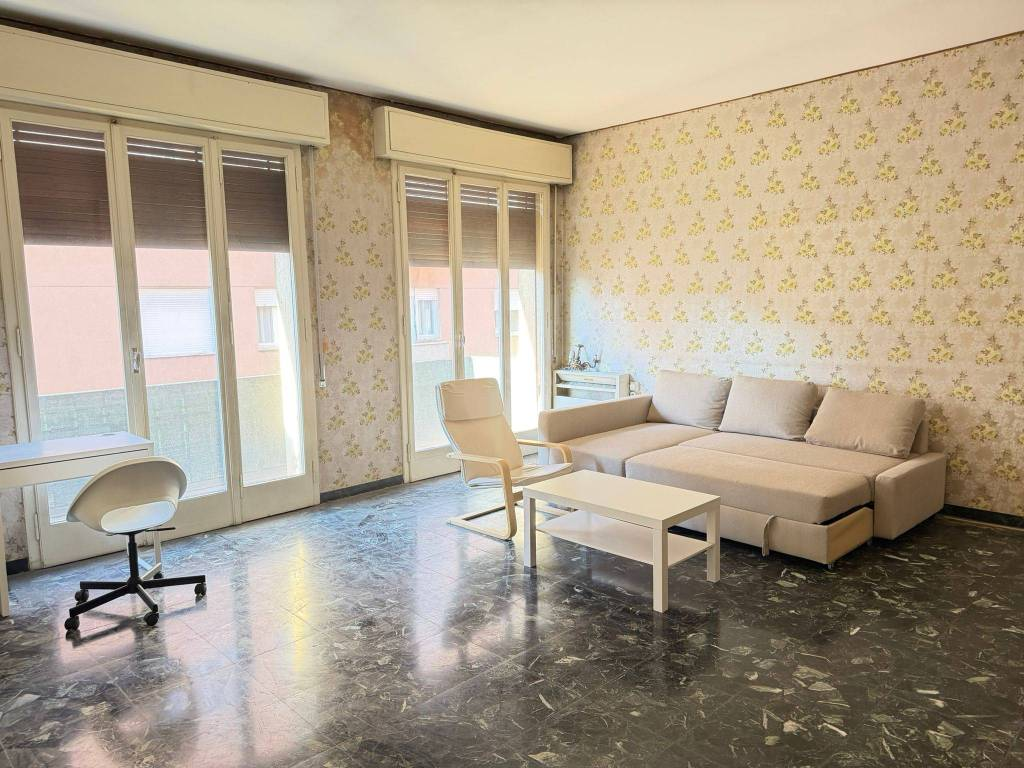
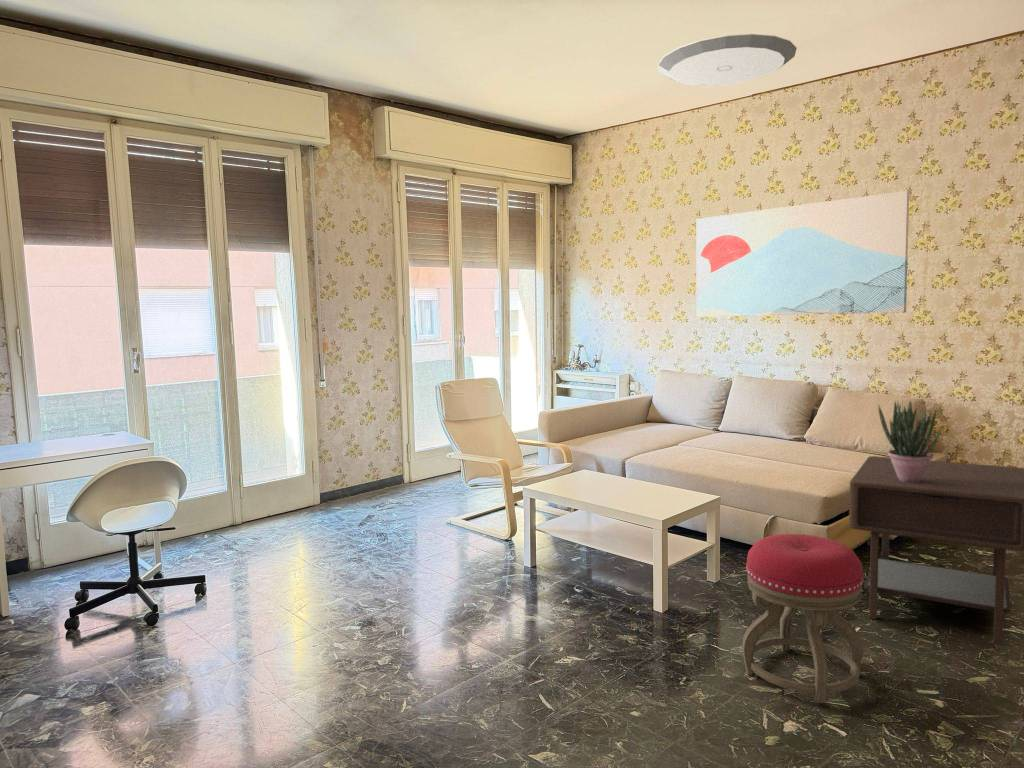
+ wall art [695,190,910,318]
+ potted plant [877,399,943,483]
+ ceiling light fixture [657,33,798,87]
+ side table [848,455,1024,644]
+ stool [741,533,864,704]
